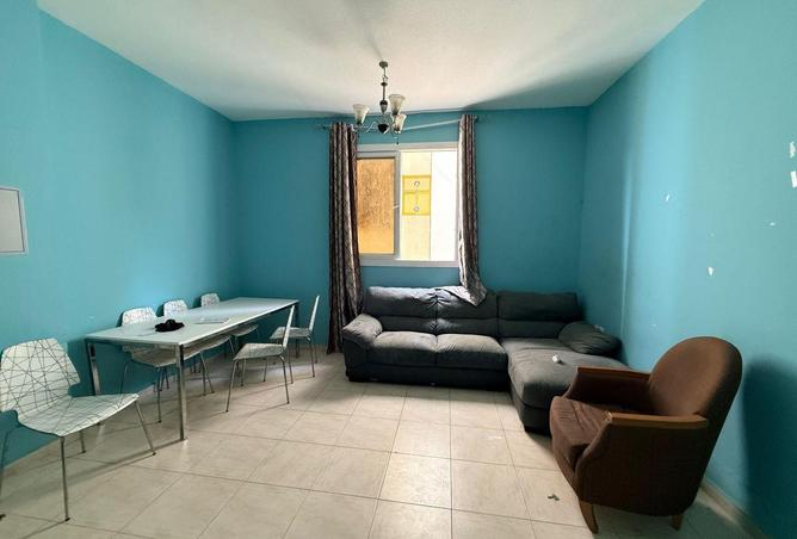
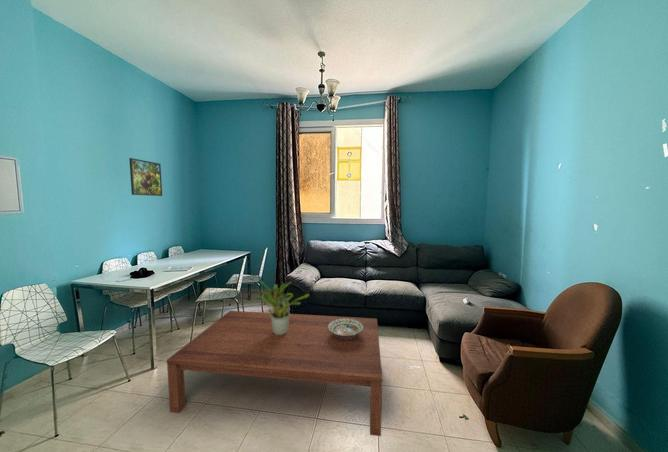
+ decorative bowl [328,319,364,340]
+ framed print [128,157,163,197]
+ coffee table [165,310,383,437]
+ potted plant [249,280,310,335]
